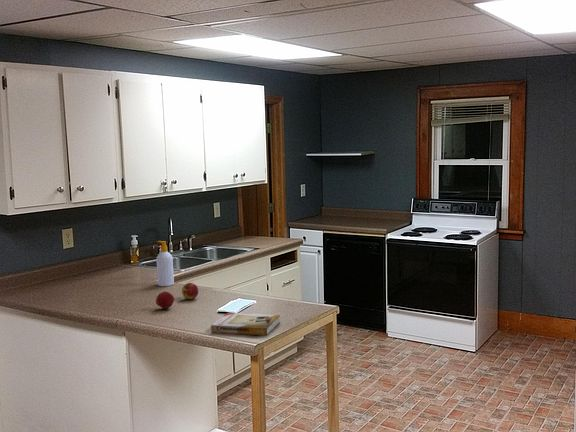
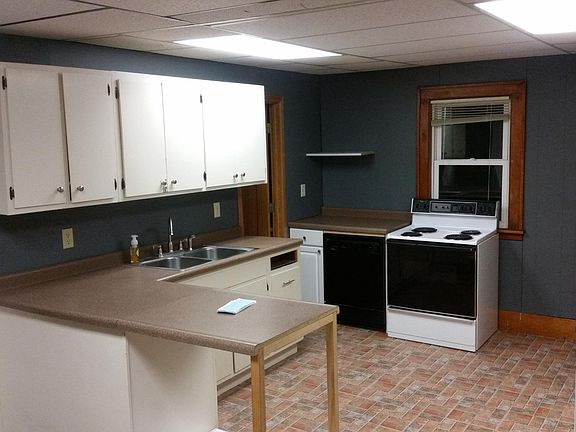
- apple [155,291,175,310]
- apple [181,282,199,301]
- book [210,312,281,337]
- soap bottle [156,240,175,287]
